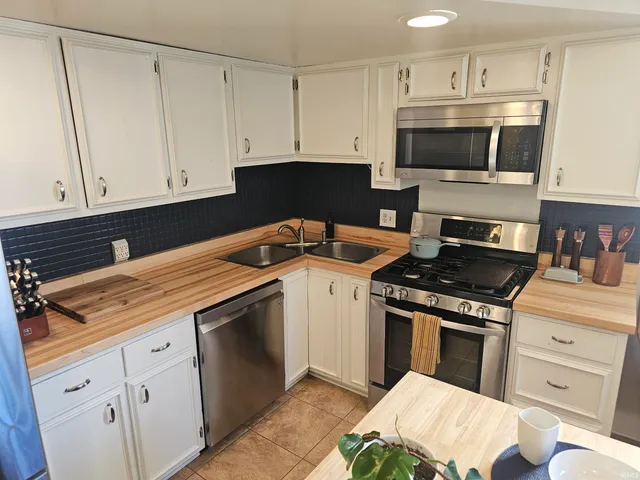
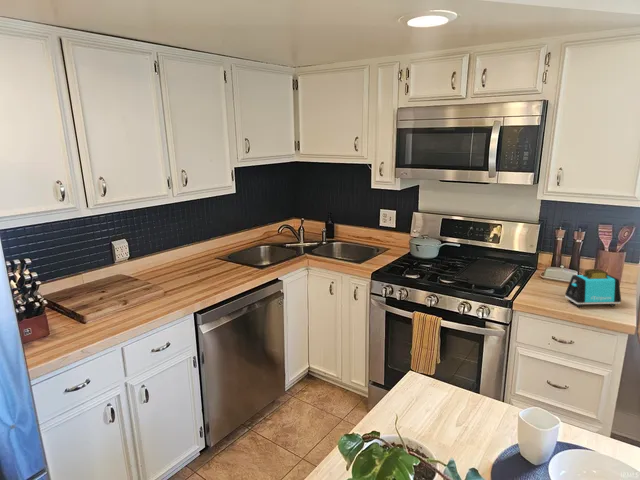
+ toaster [564,268,622,308]
